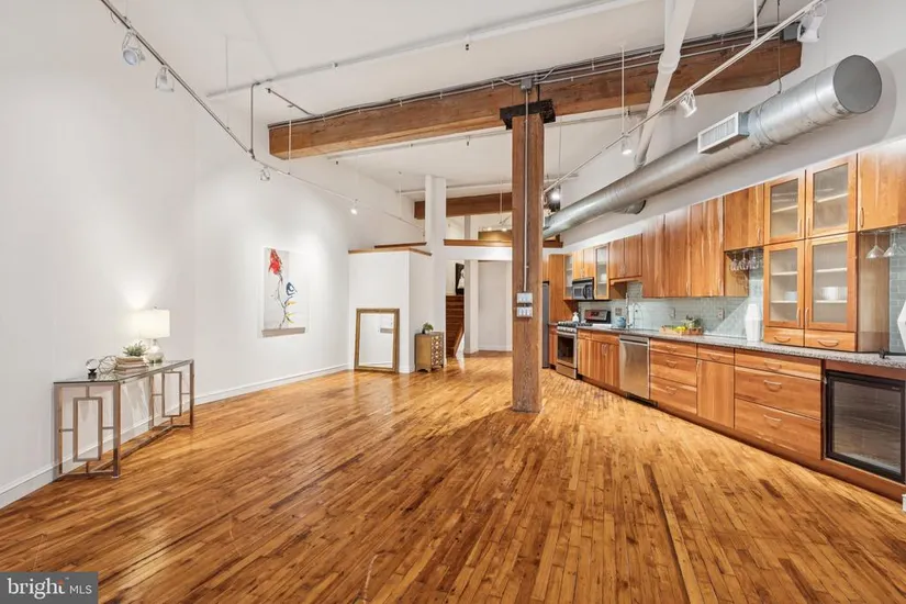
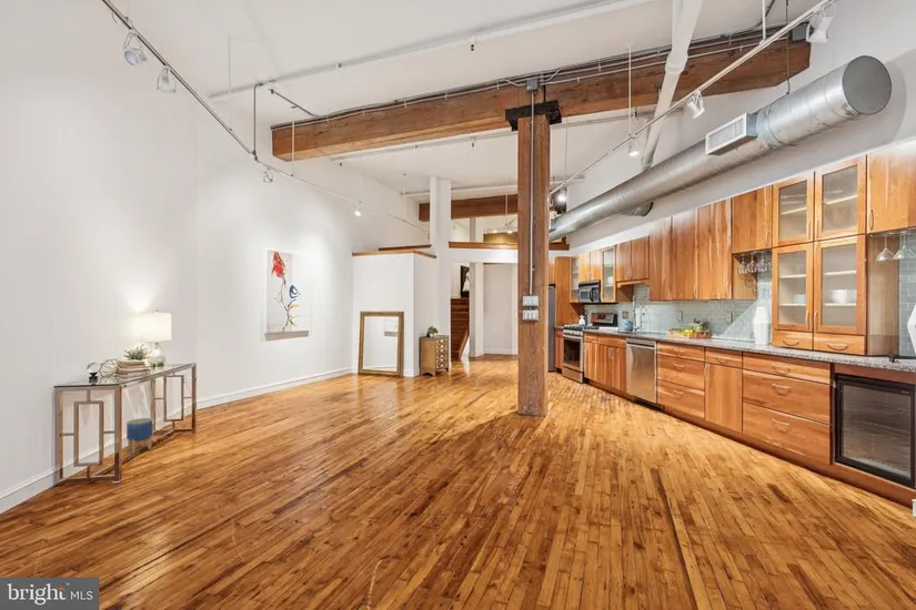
+ planter [125,417,154,454]
